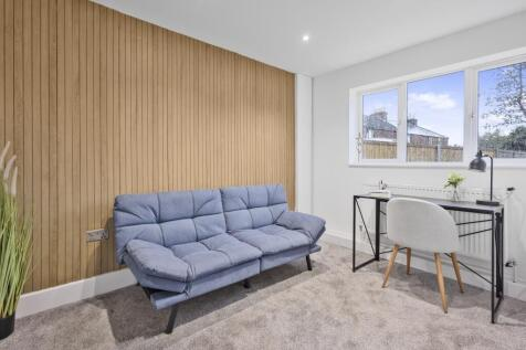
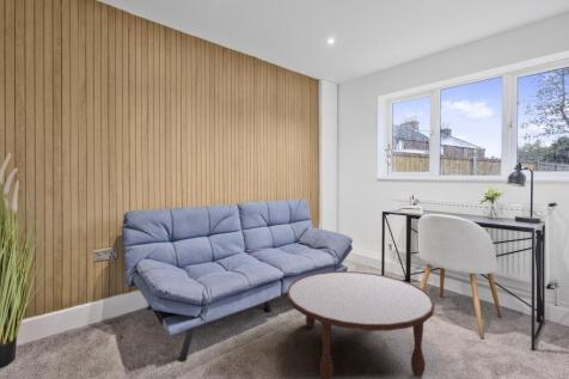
+ coffee table [286,270,436,379]
